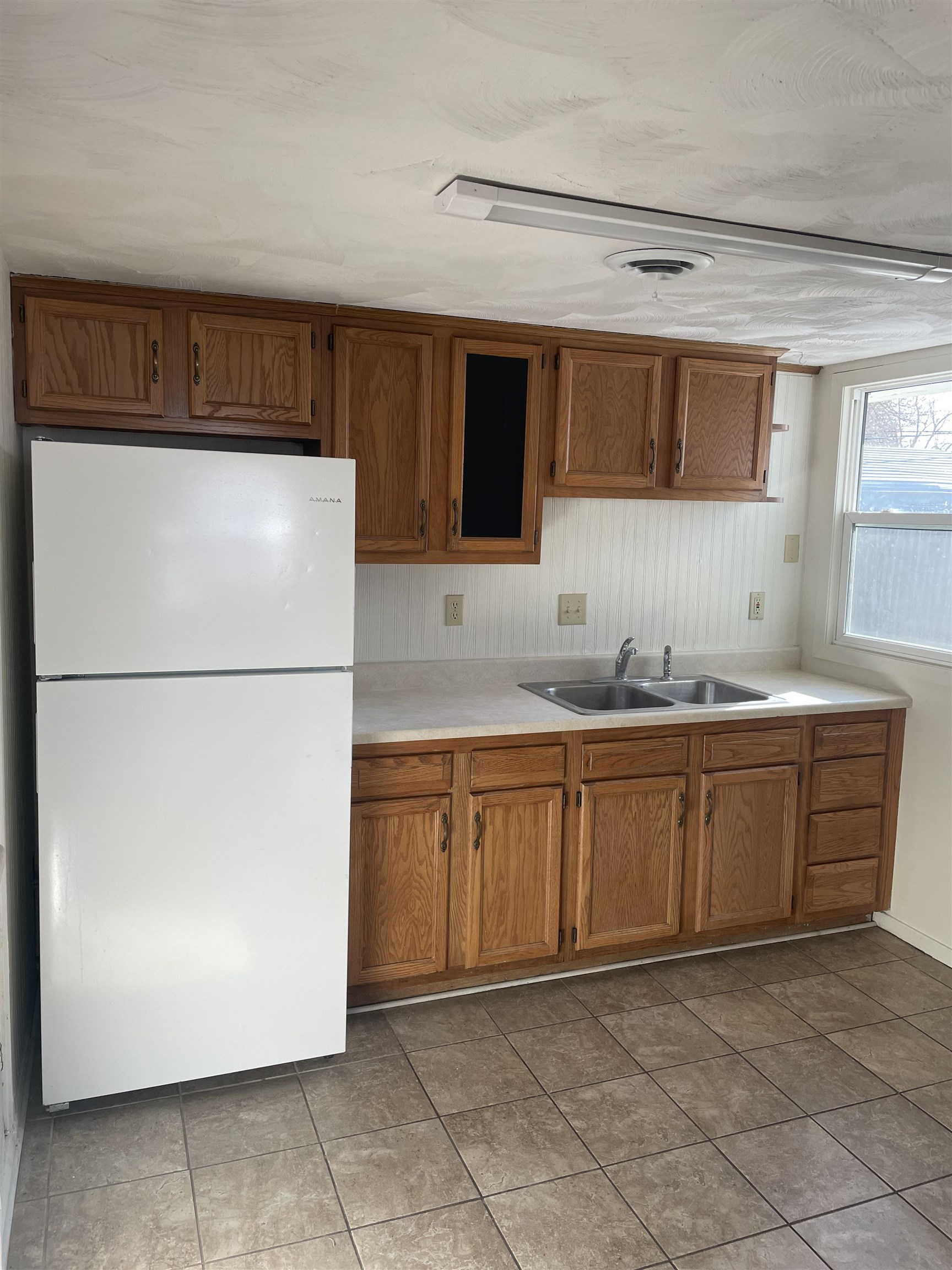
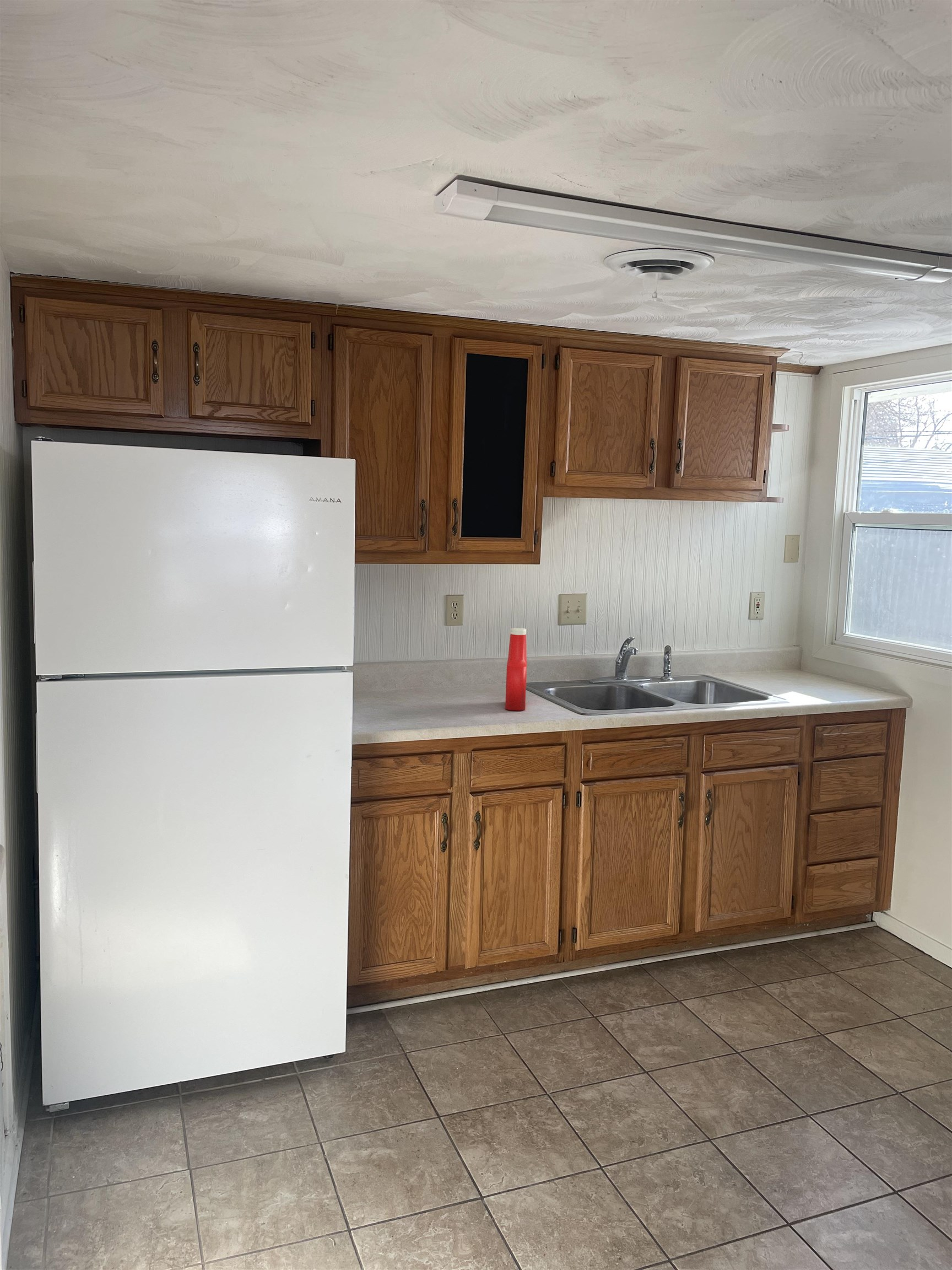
+ soap bottle [505,627,527,711]
